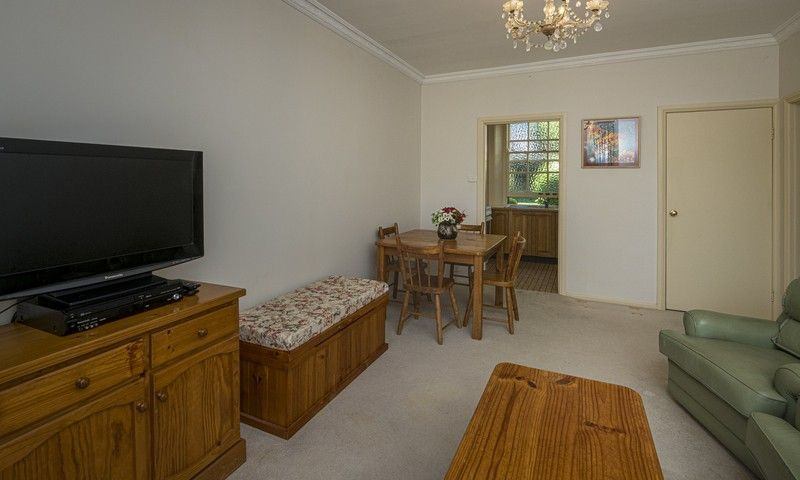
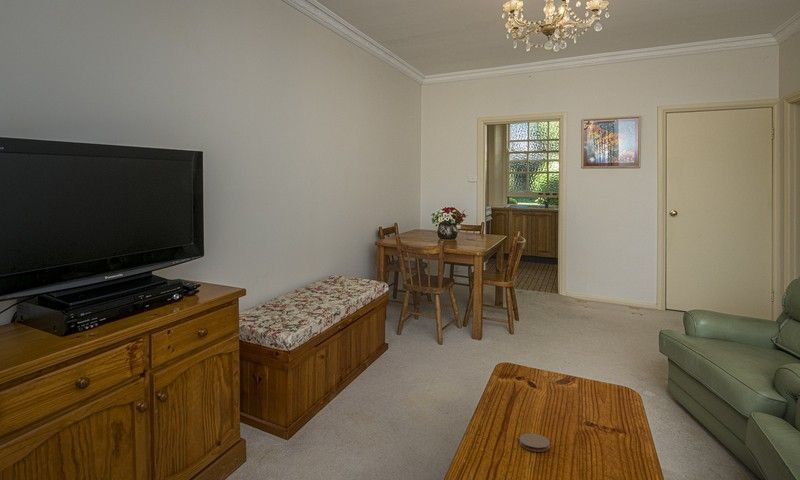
+ coaster [518,432,551,453]
